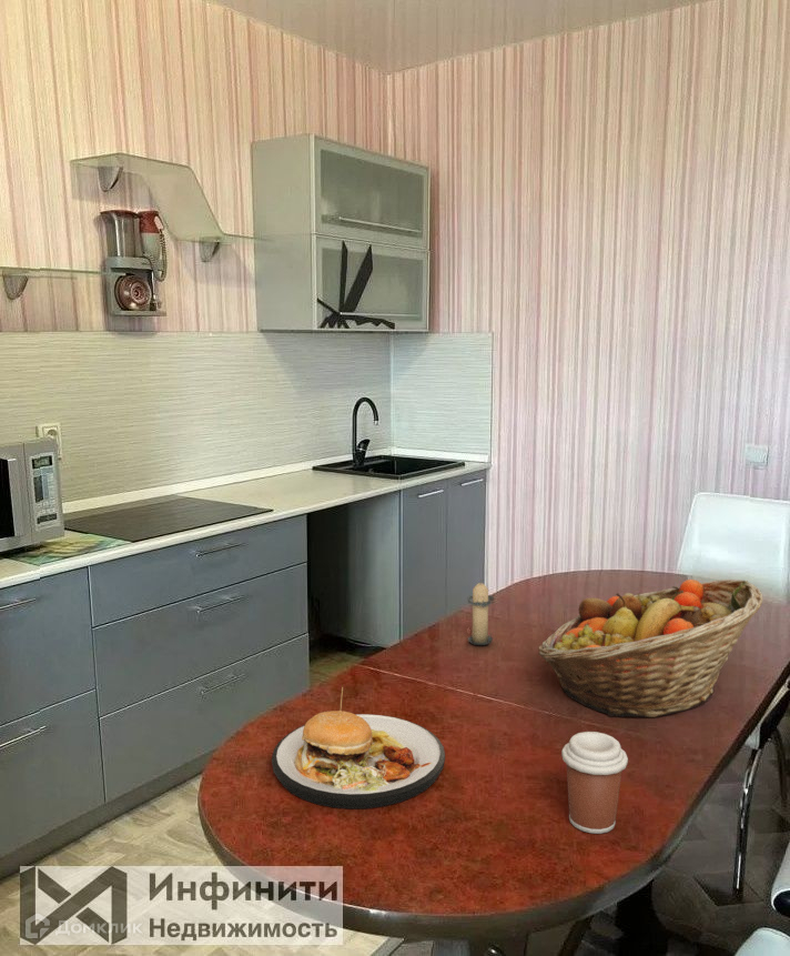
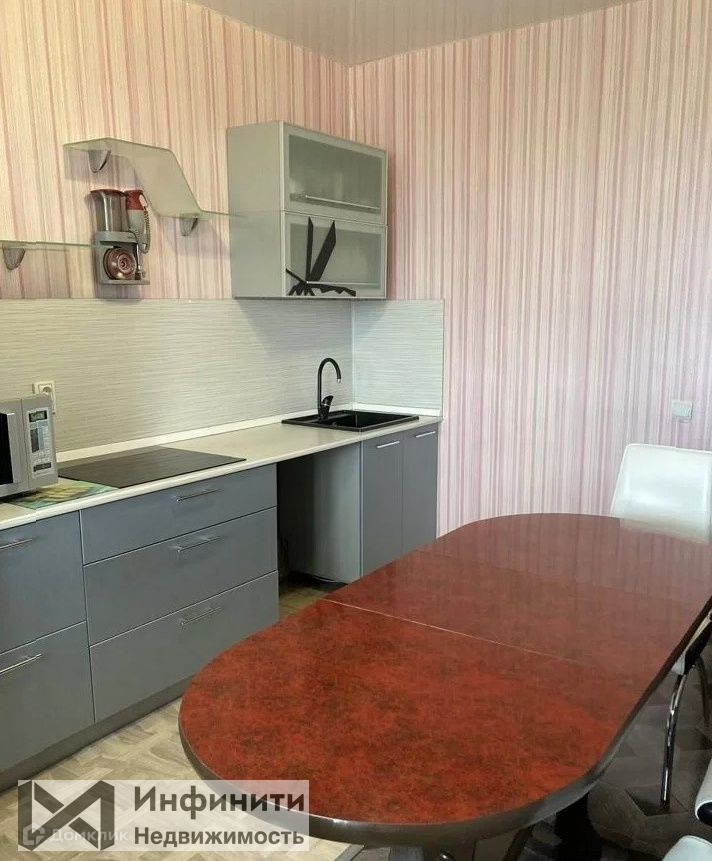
- coffee cup [560,731,629,835]
- fruit basket [537,578,764,718]
- candle [465,577,496,646]
- plate [271,686,446,809]
